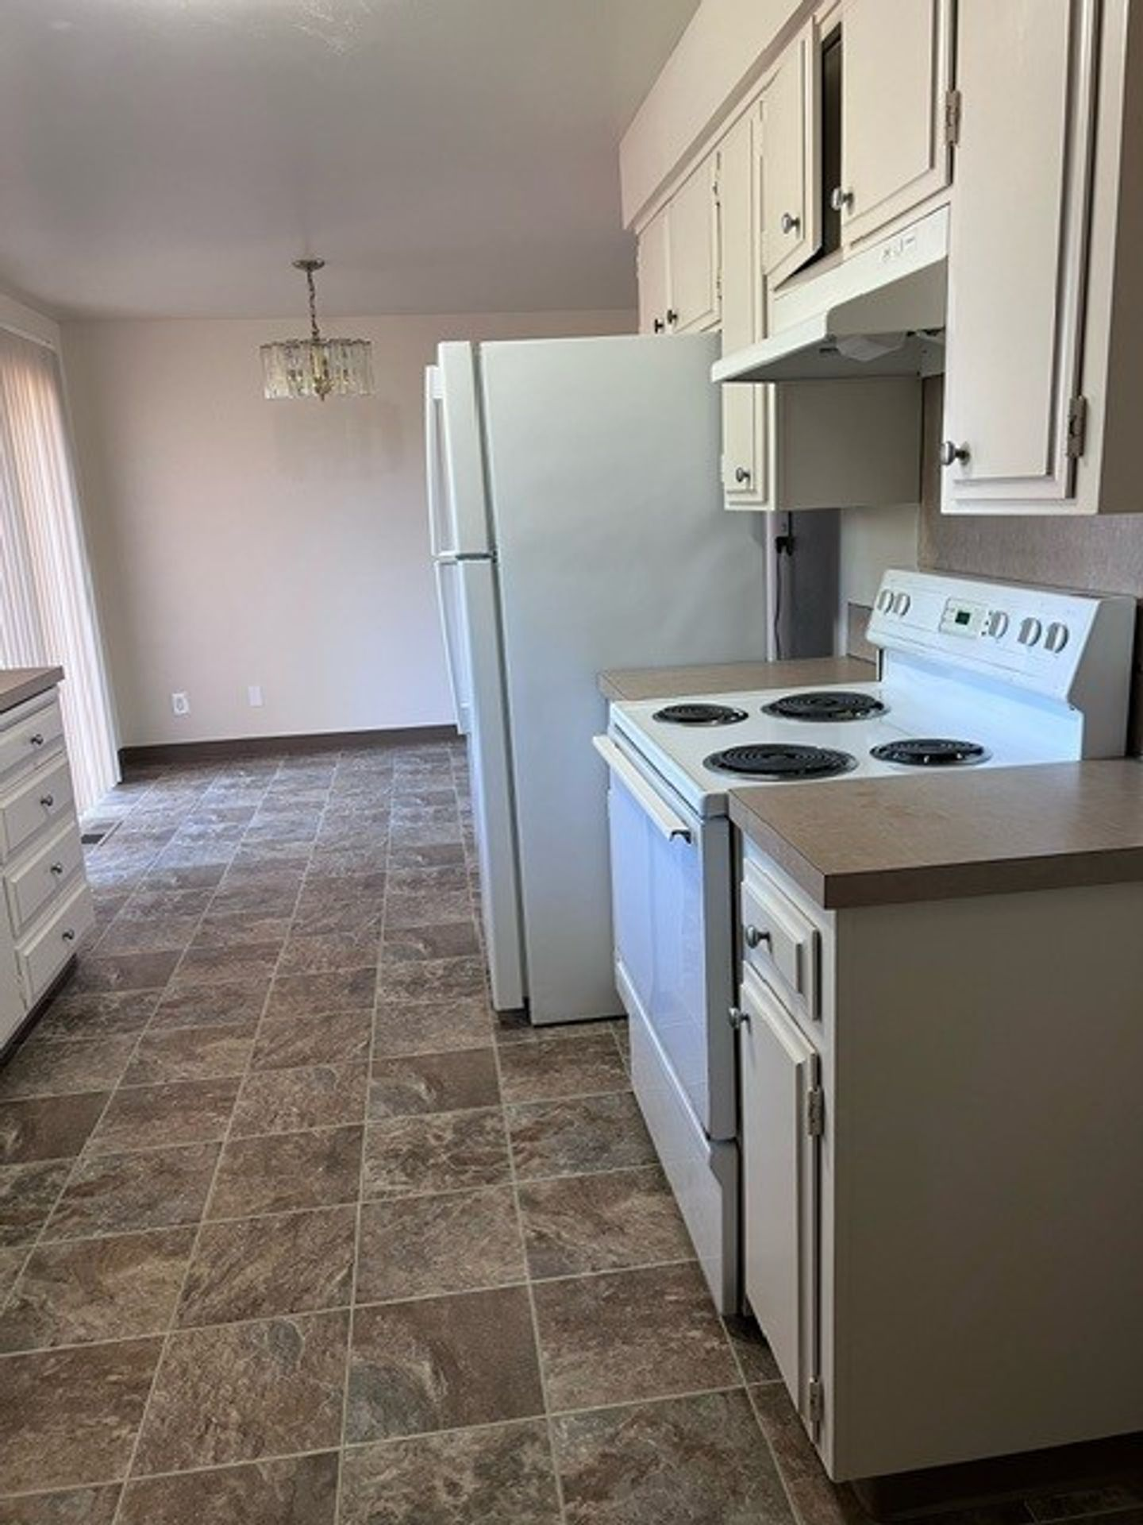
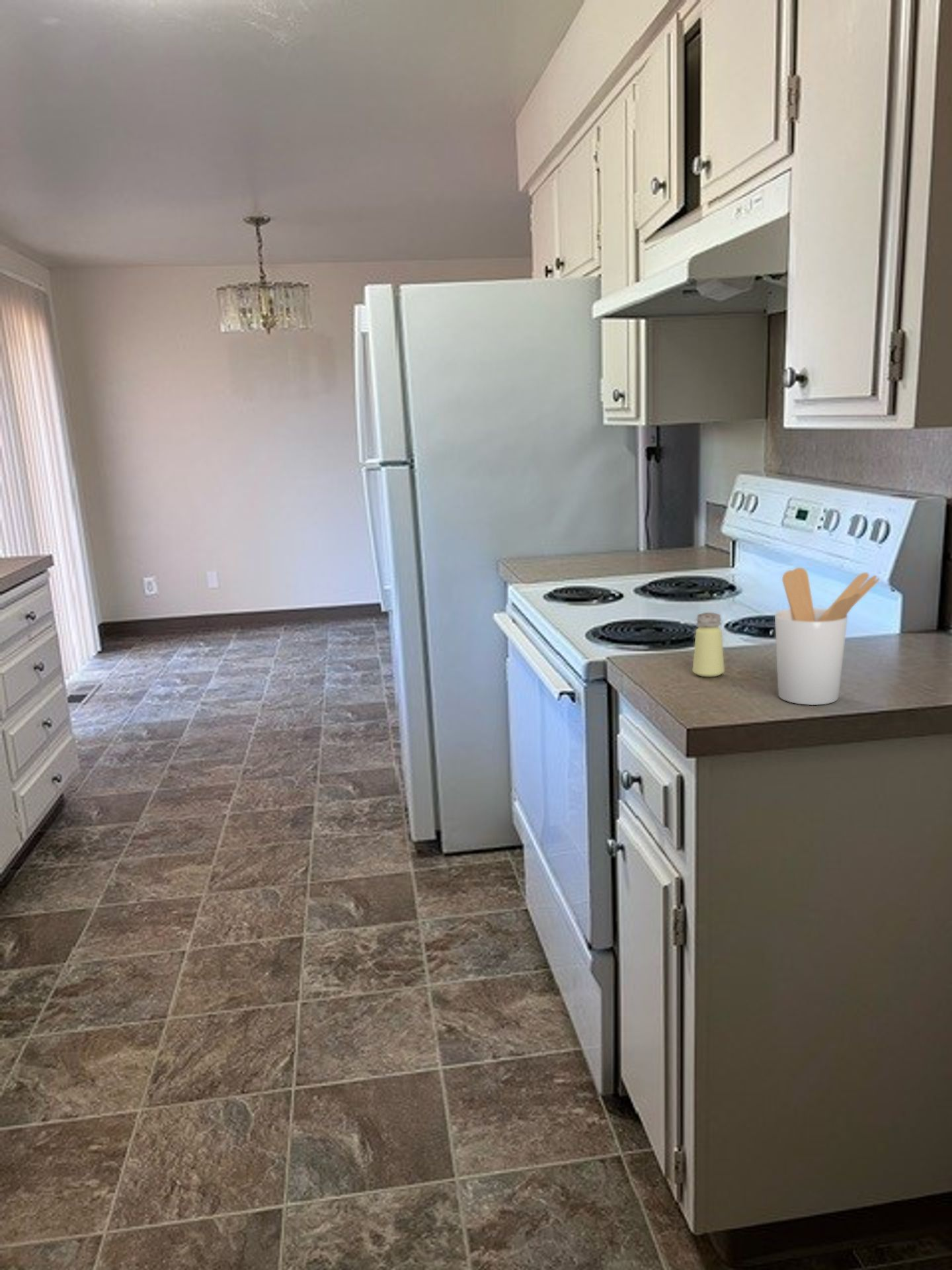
+ saltshaker [692,612,725,677]
+ utensil holder [774,567,881,706]
